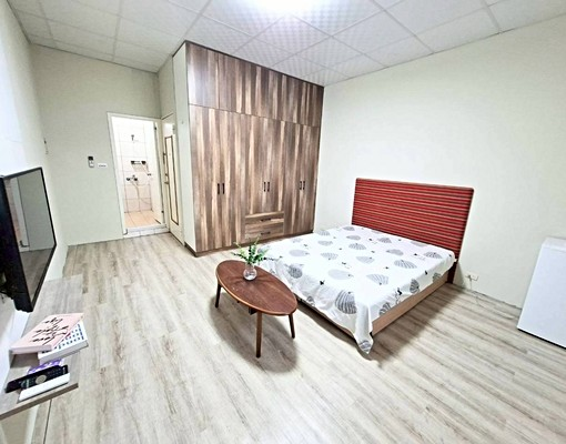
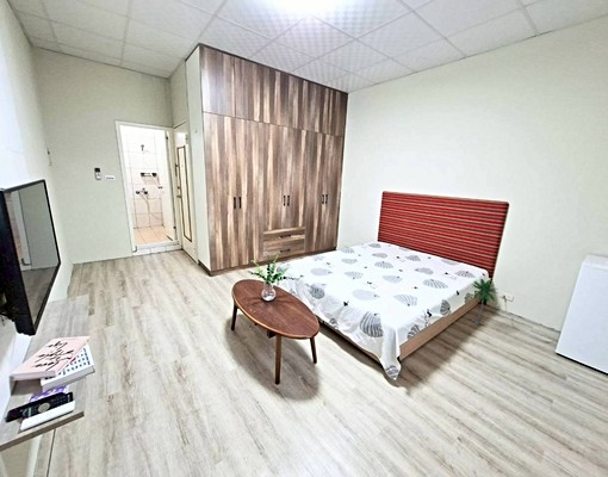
+ palm tree [472,278,498,326]
